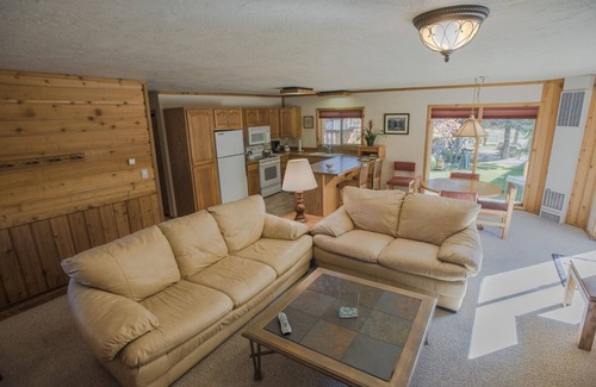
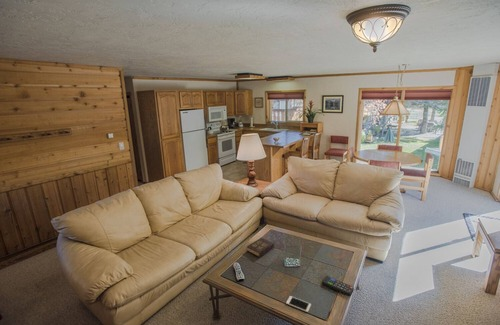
+ remote control [321,275,355,297]
+ cell phone [285,295,312,313]
+ hardback book [246,237,275,258]
